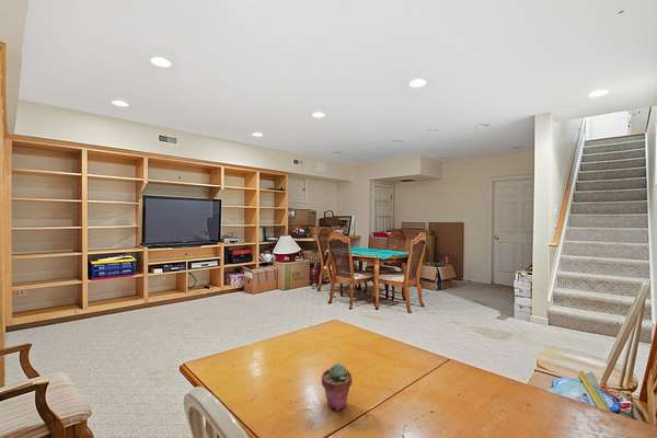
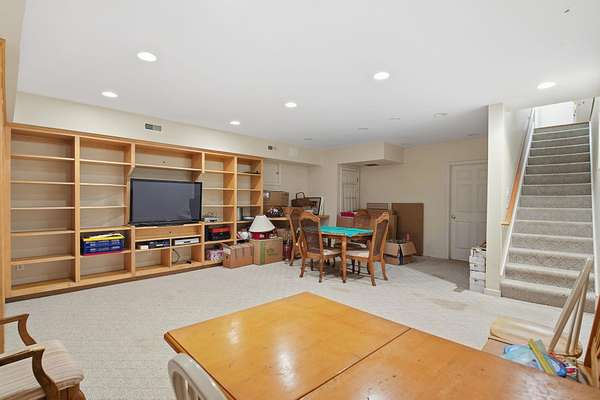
- potted succulent [321,362,353,412]
